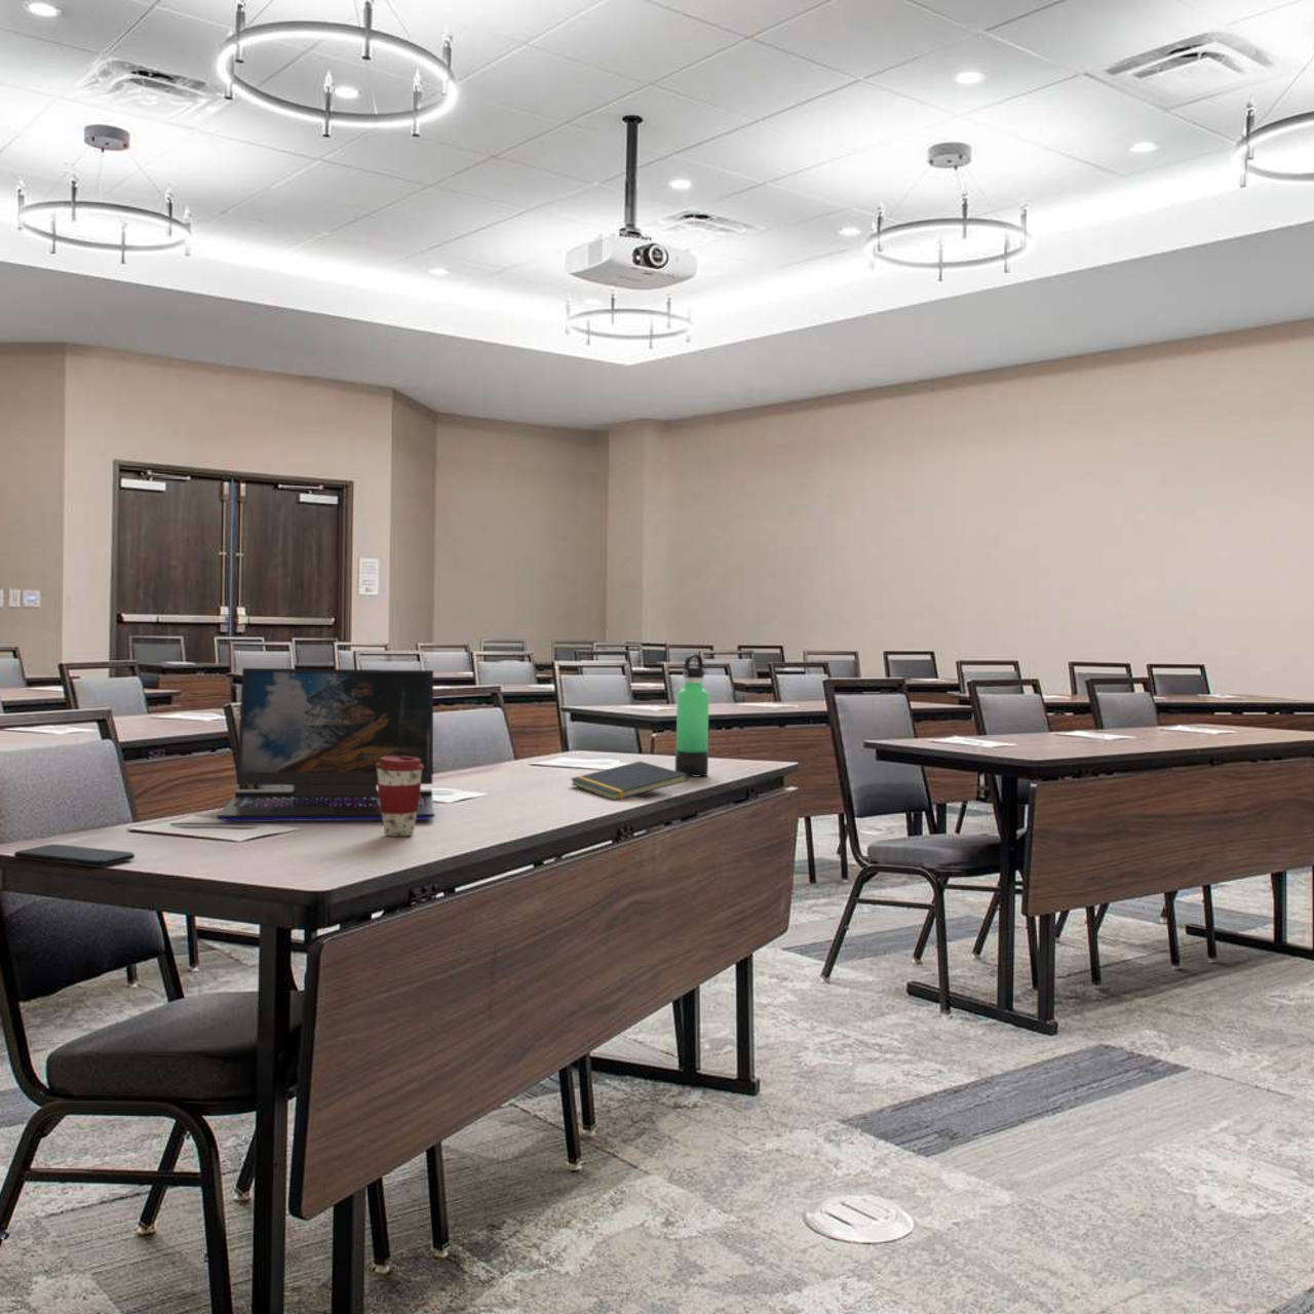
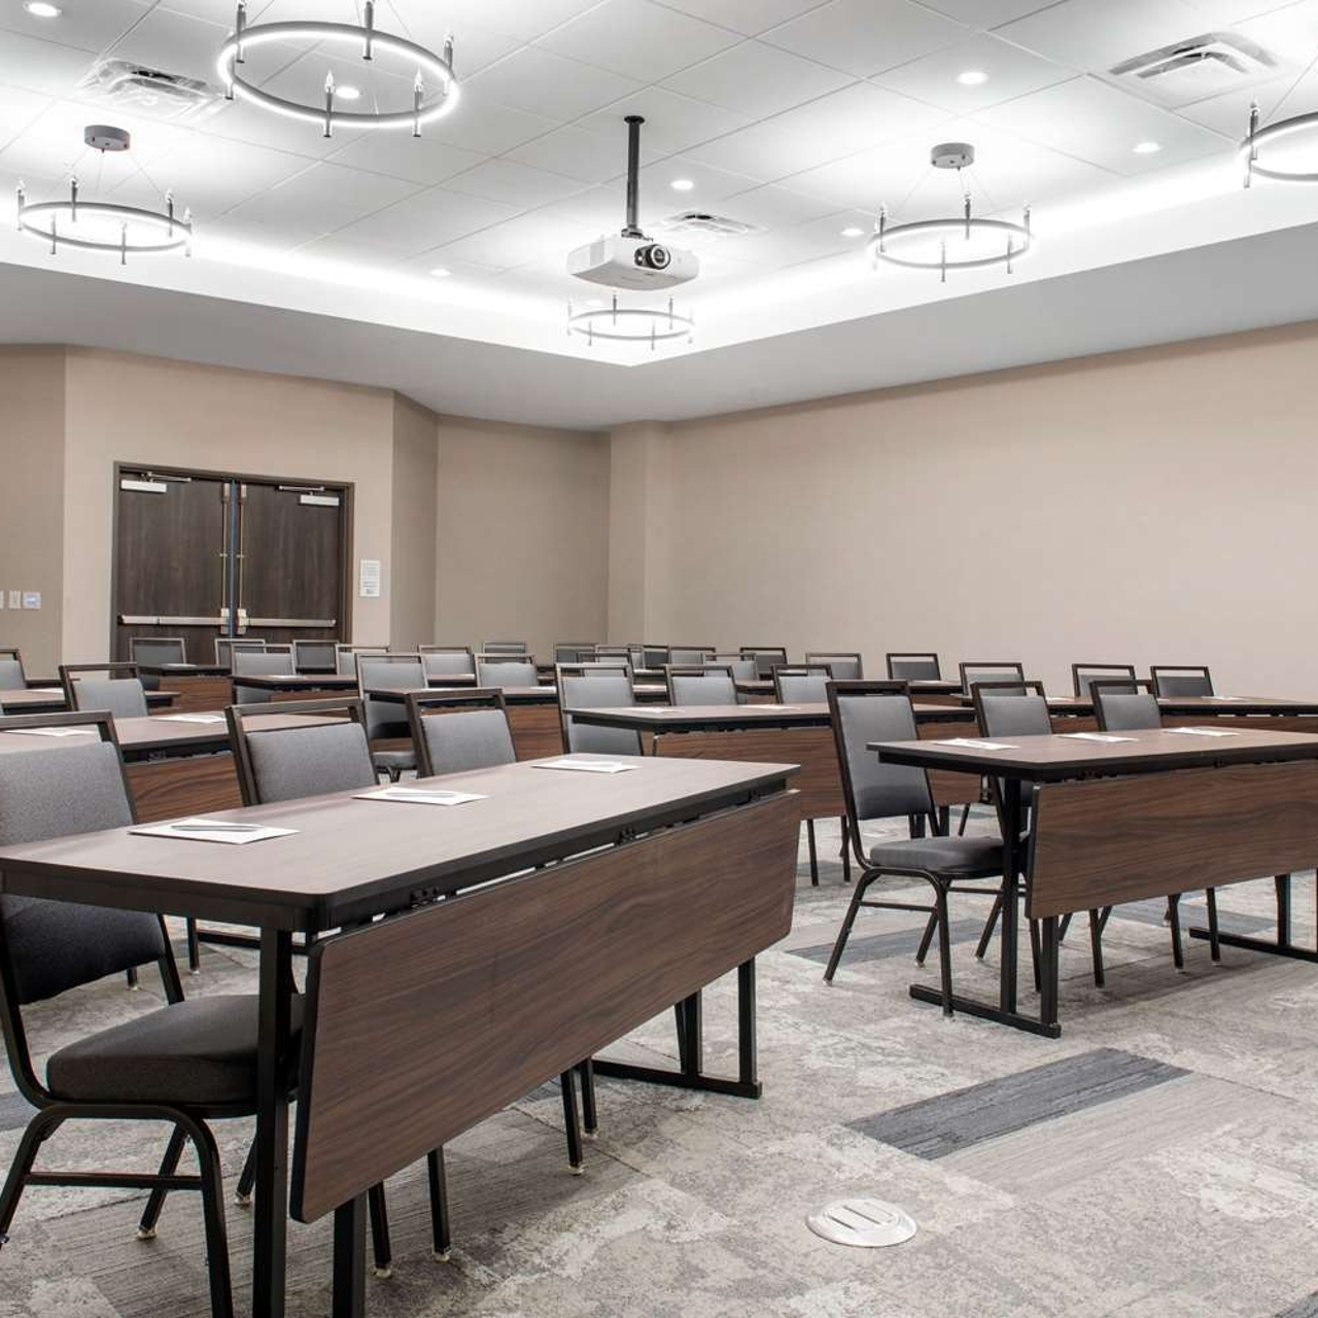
- thermos bottle [675,653,710,777]
- coffee cup [375,757,424,837]
- laptop [217,668,436,823]
- smartphone [13,842,136,868]
- notepad [569,760,689,800]
